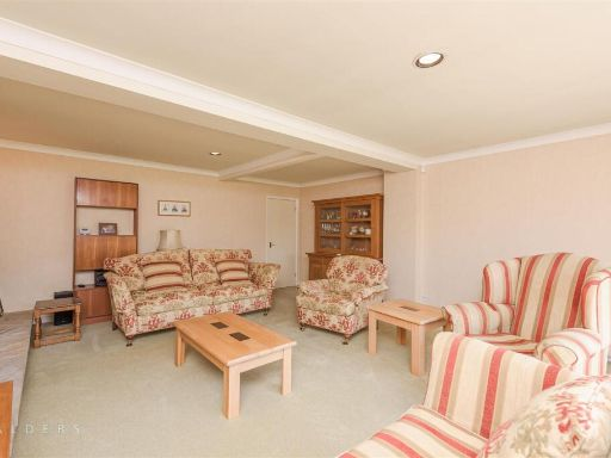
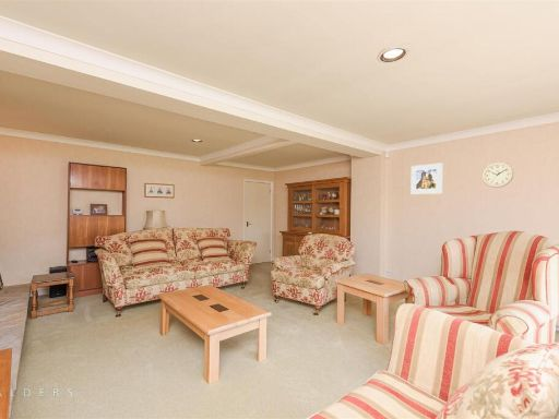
+ wall clock [481,161,514,189]
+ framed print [409,161,443,195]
